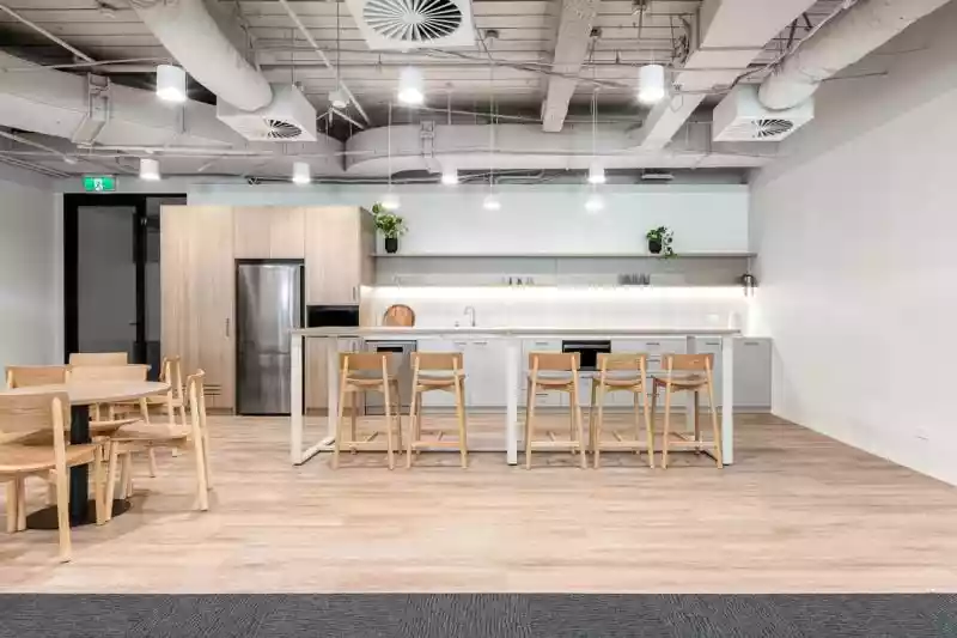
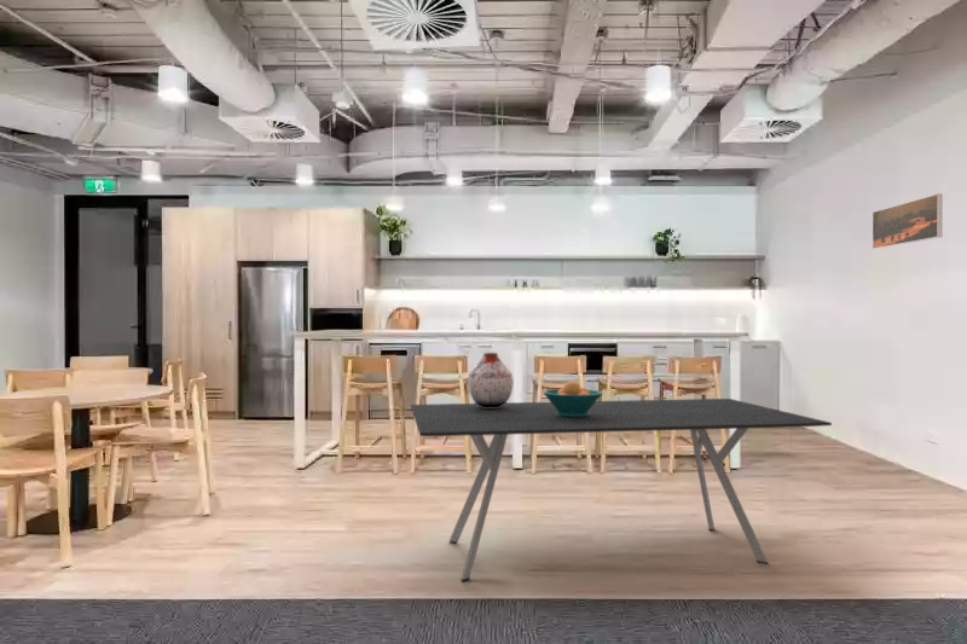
+ vase [467,352,515,408]
+ fruit bowl [542,379,604,417]
+ dining table [410,398,833,582]
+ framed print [872,192,943,250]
